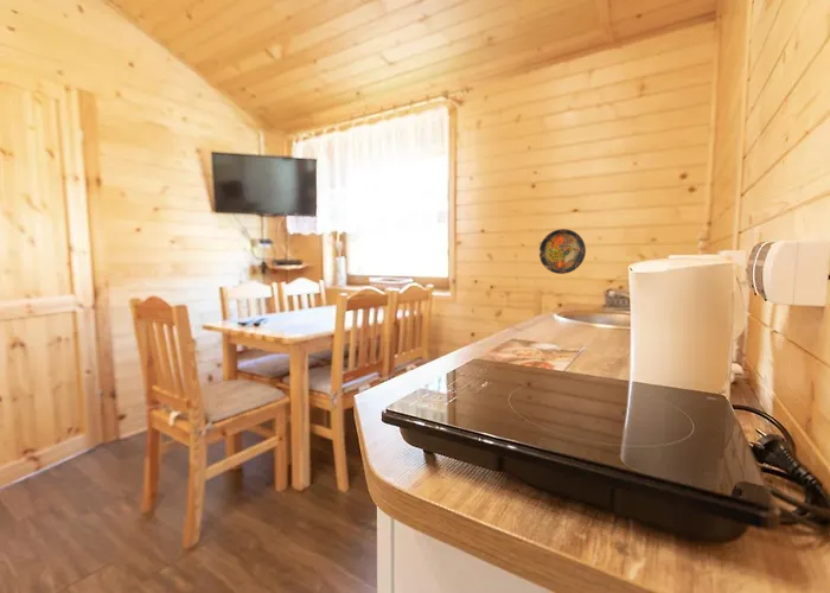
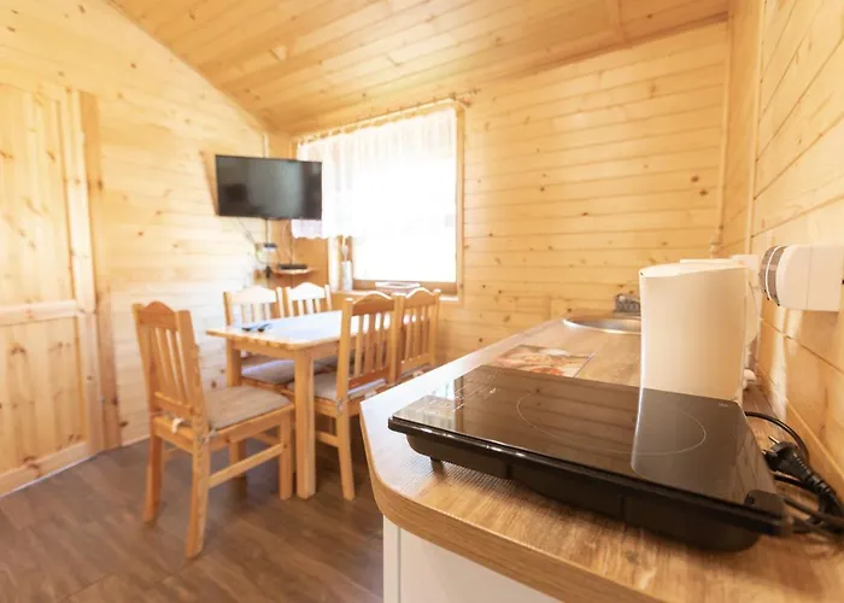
- decorative plate [538,228,587,275]
